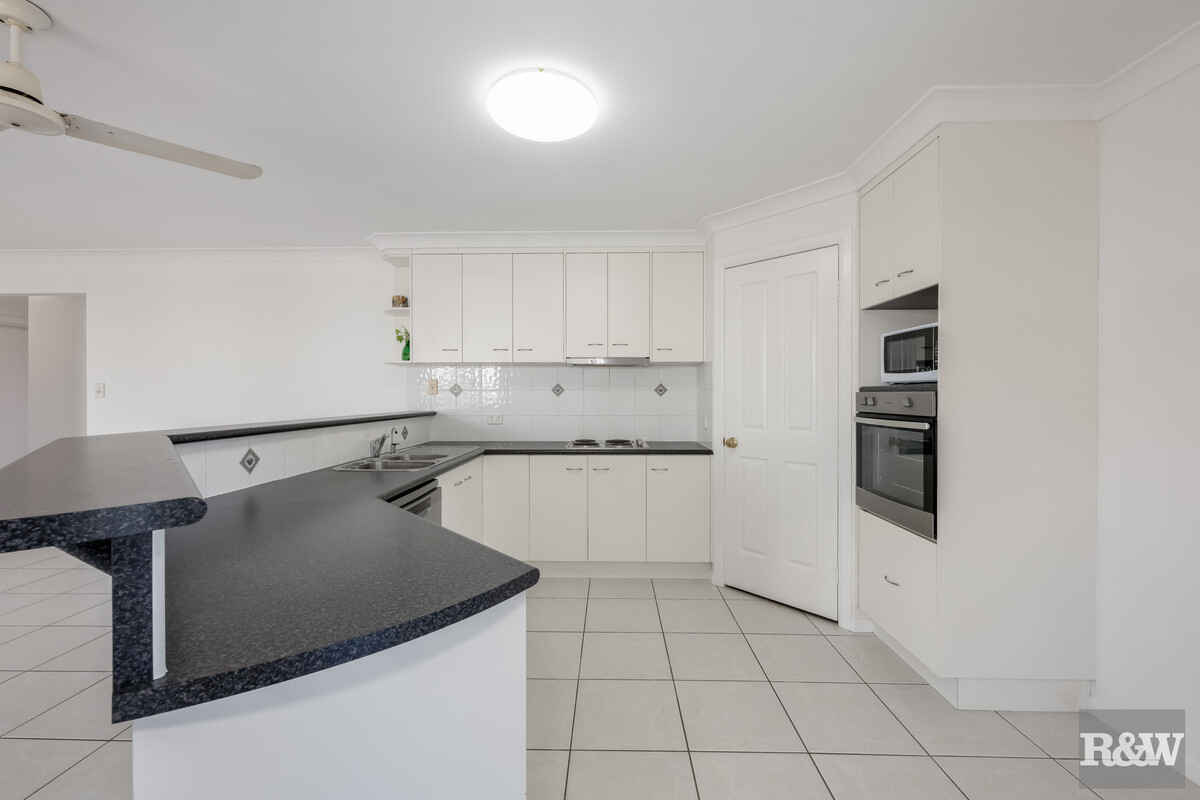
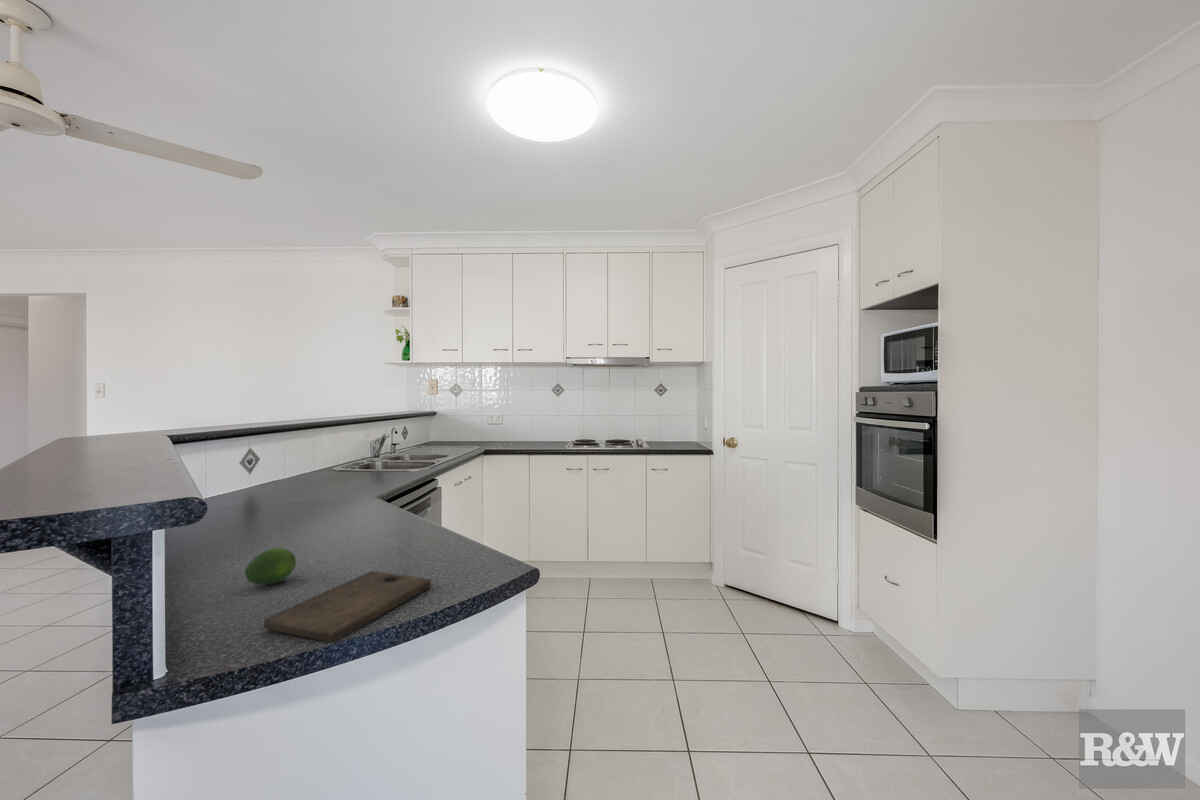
+ fruit [244,547,297,585]
+ cutting board [263,570,432,643]
